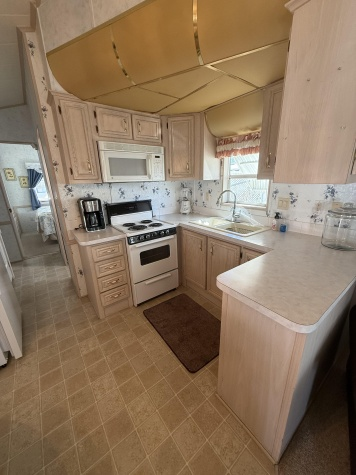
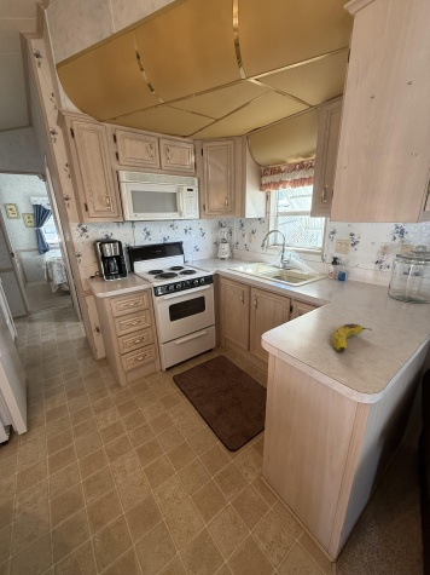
+ fruit [331,323,373,353]
